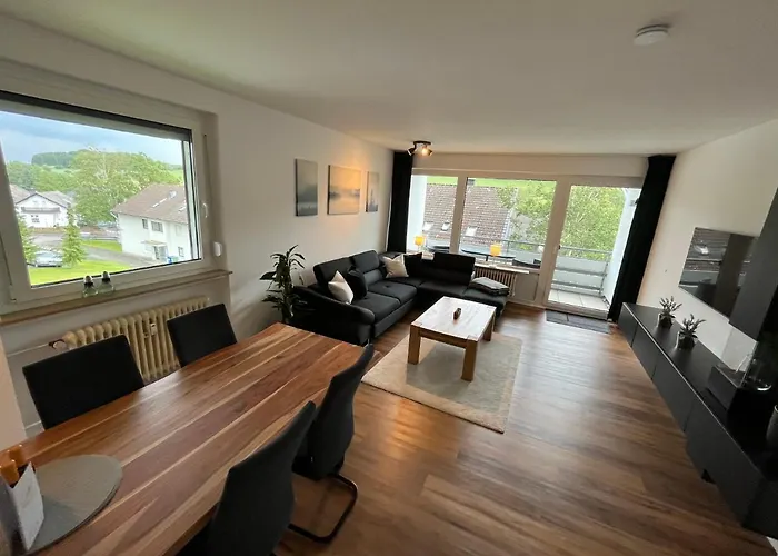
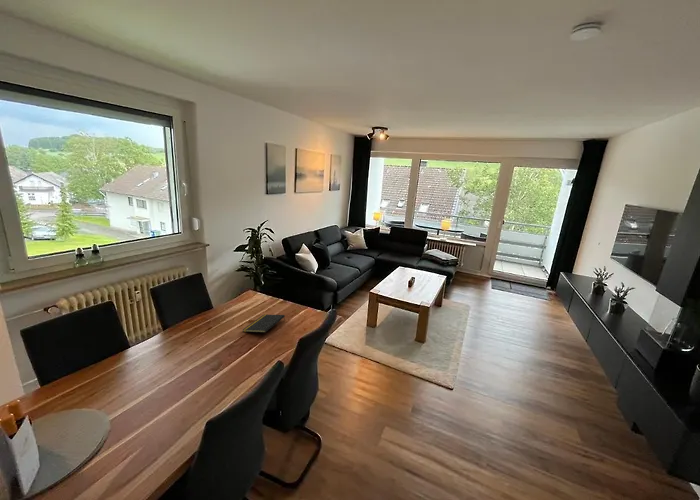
+ notepad [242,314,286,333]
